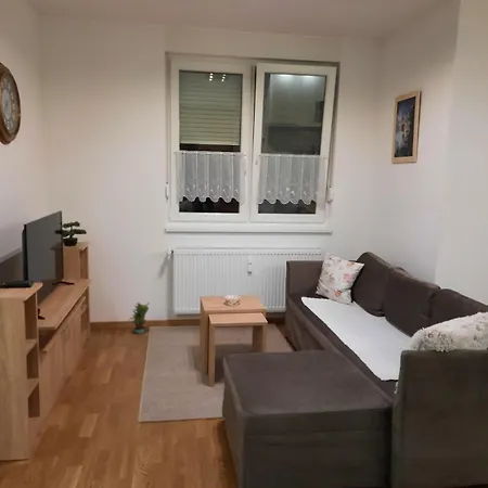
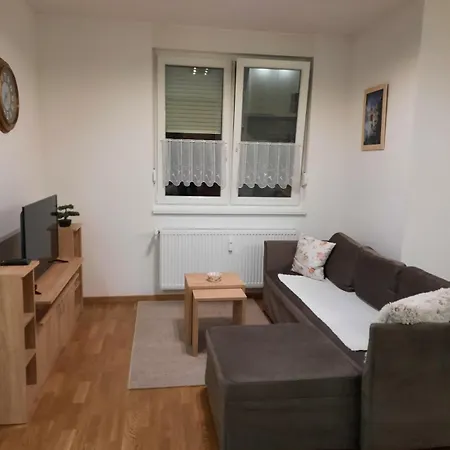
- potted plant [127,300,151,335]
